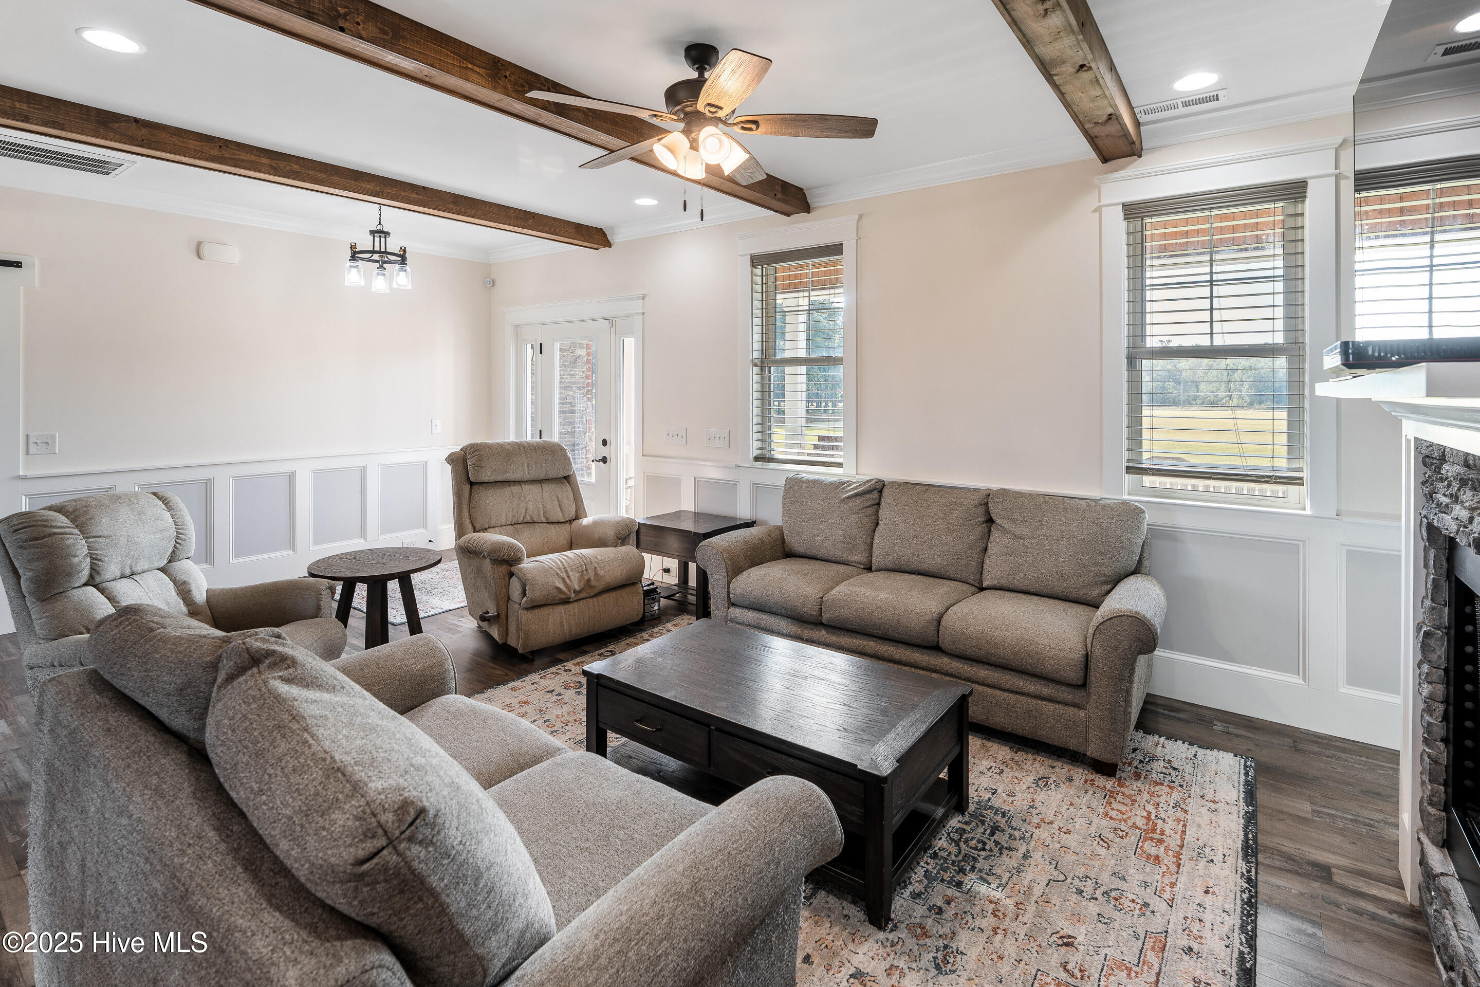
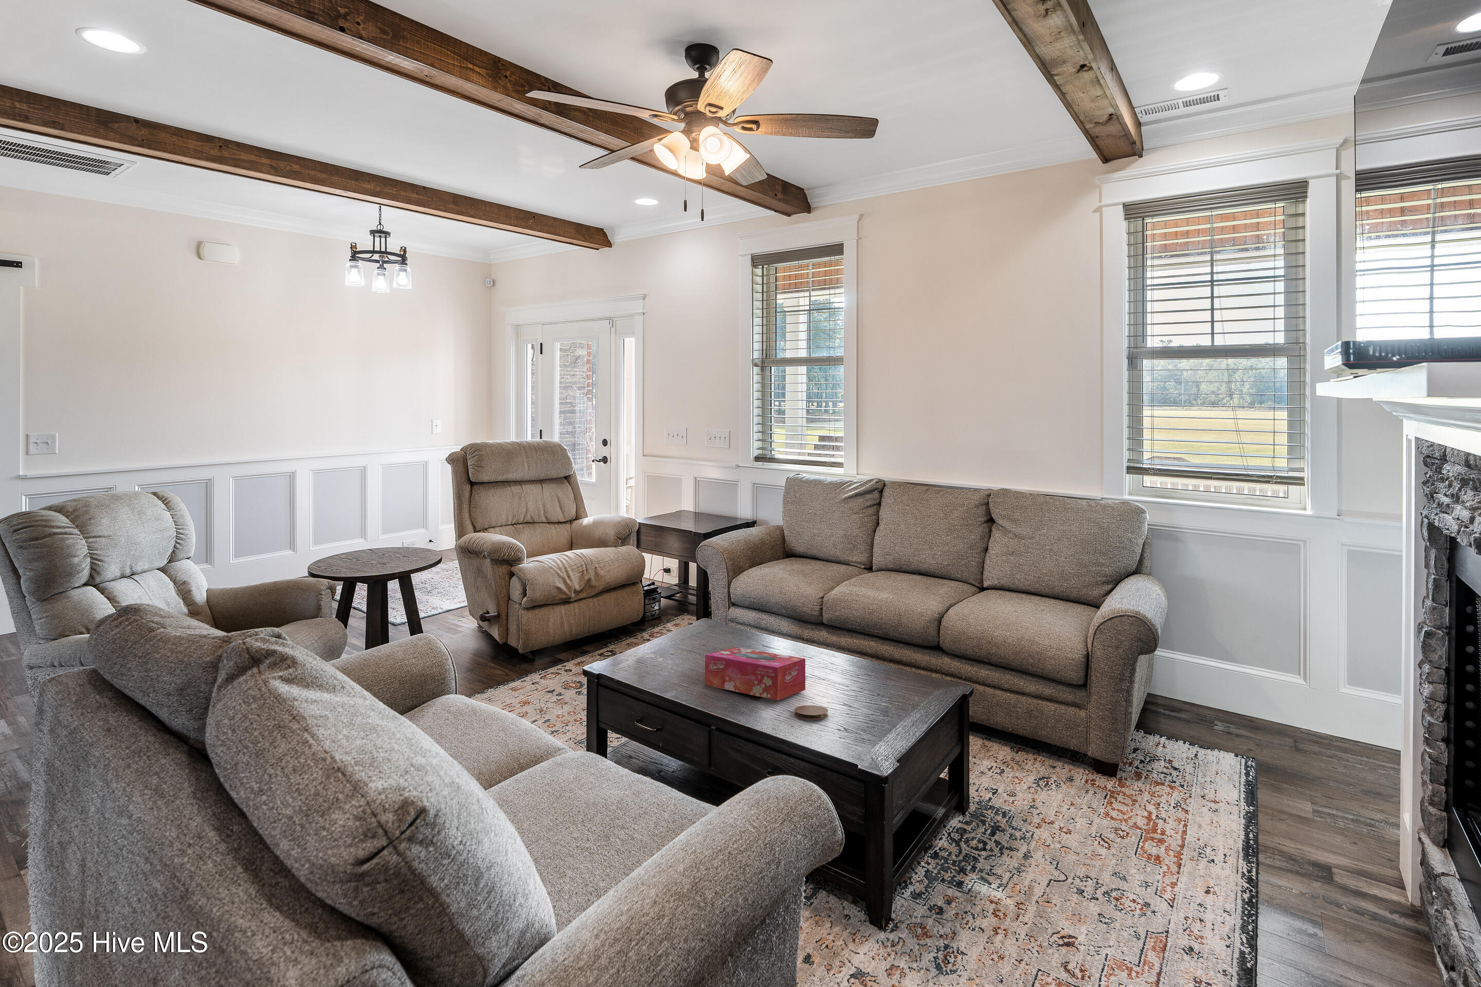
+ tissue box [704,647,806,701]
+ coaster [794,705,829,720]
